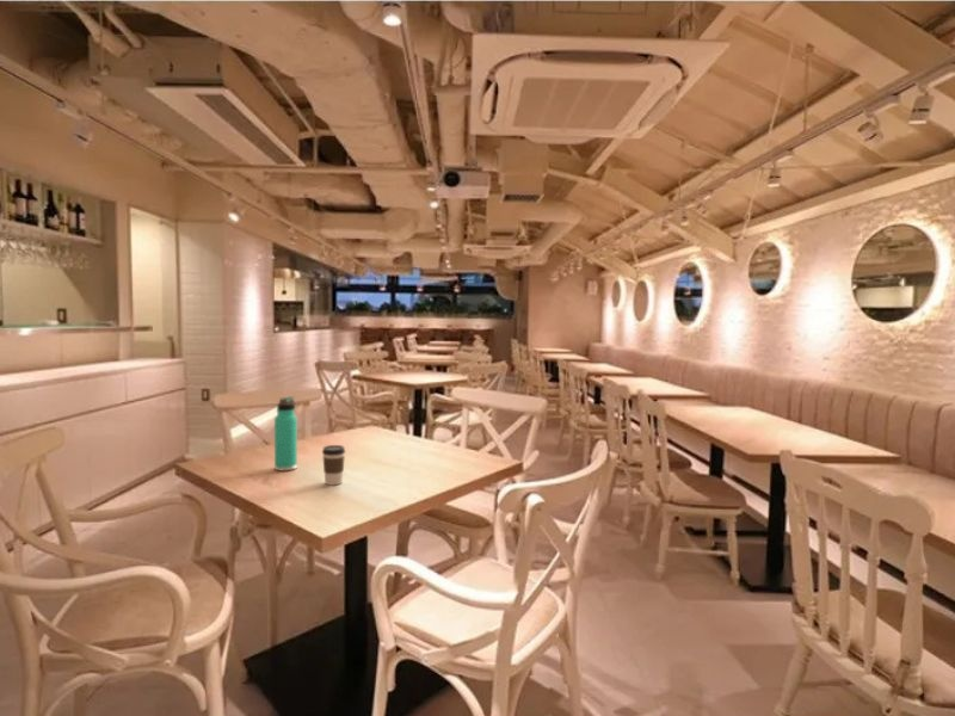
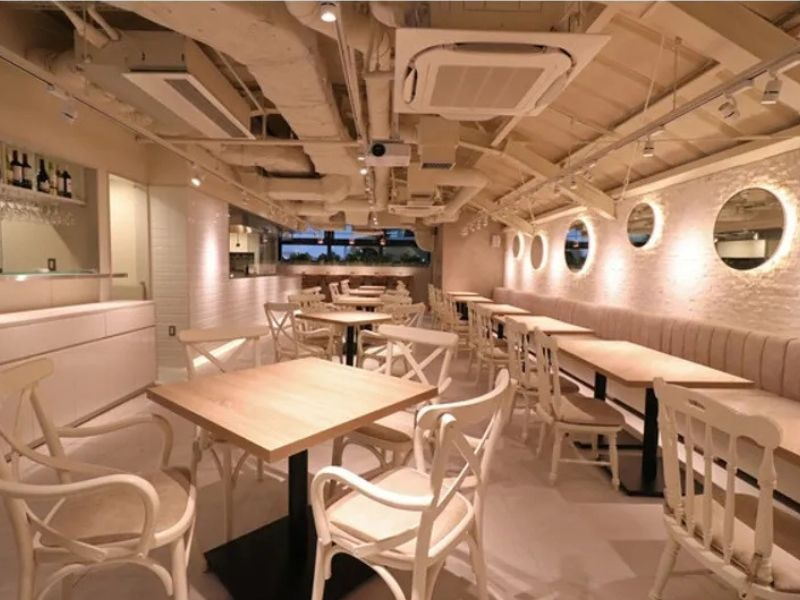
- coffee cup [321,444,346,486]
- thermos bottle [273,396,298,471]
